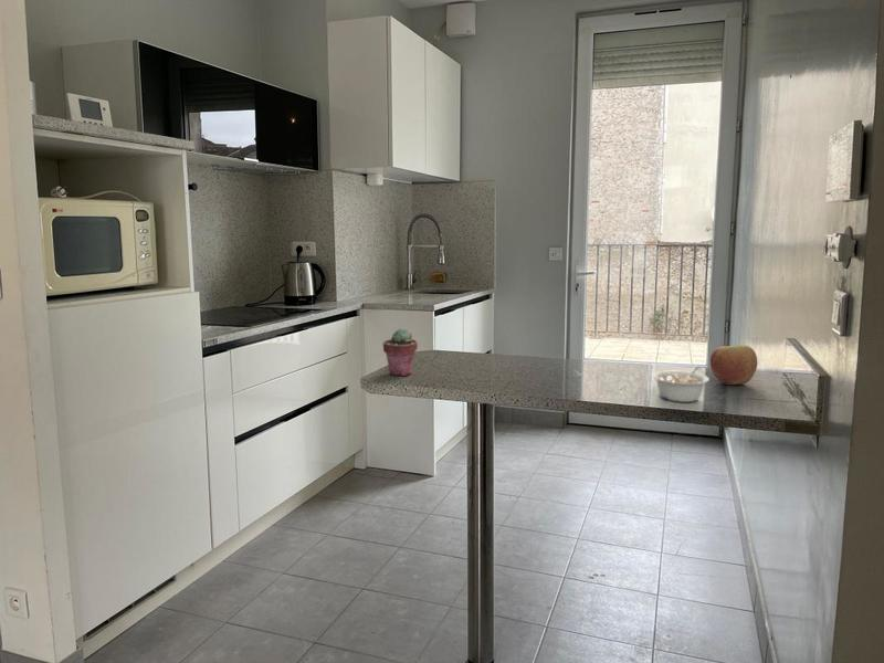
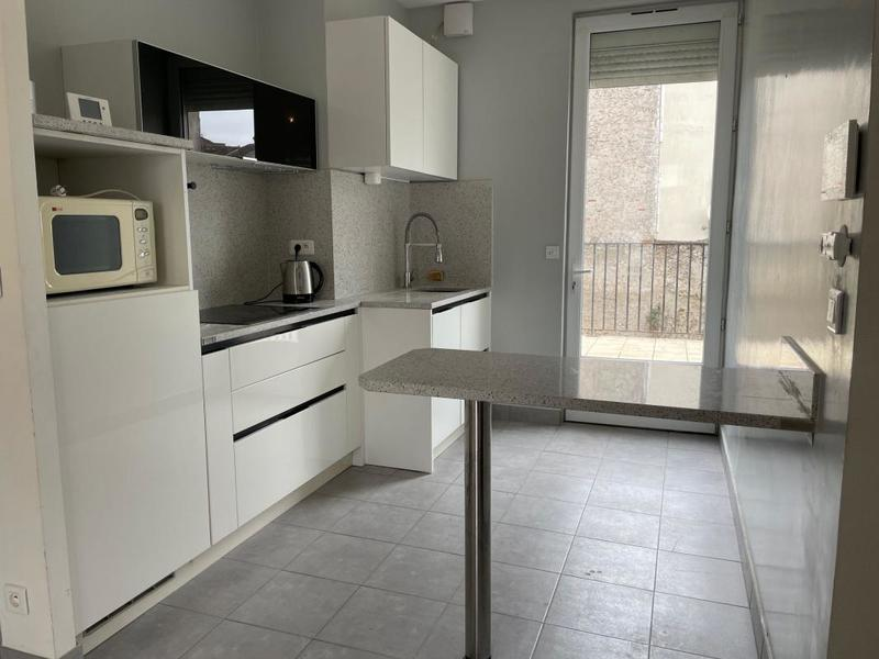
- apple [709,344,758,386]
- potted succulent [382,328,419,377]
- legume [652,366,711,403]
